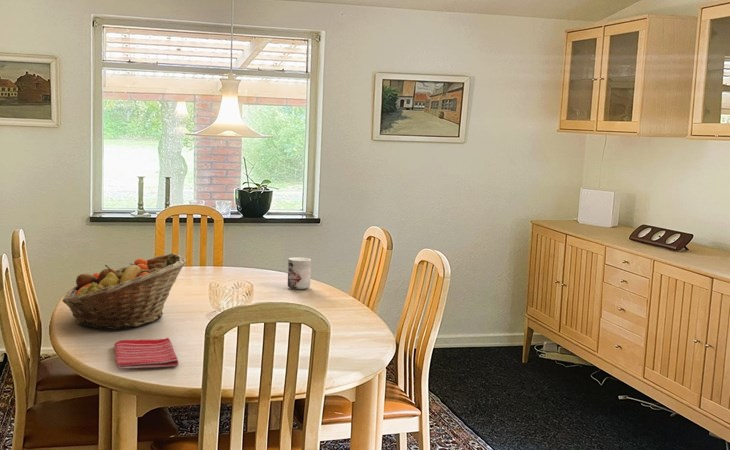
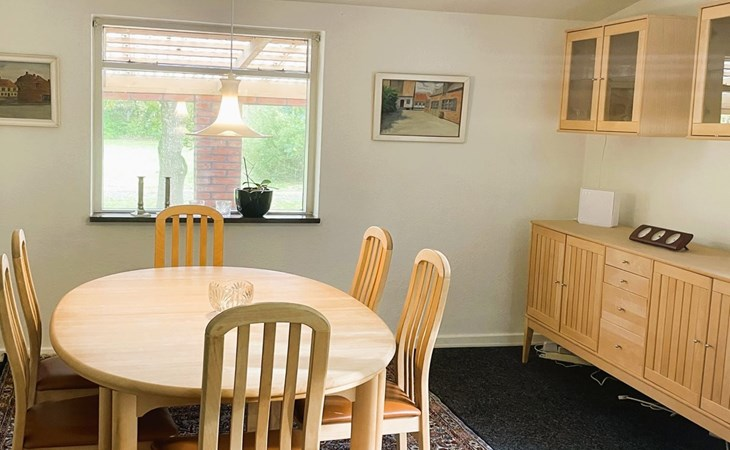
- dish towel [113,337,179,370]
- fruit basket [61,253,187,330]
- mug [287,256,312,290]
